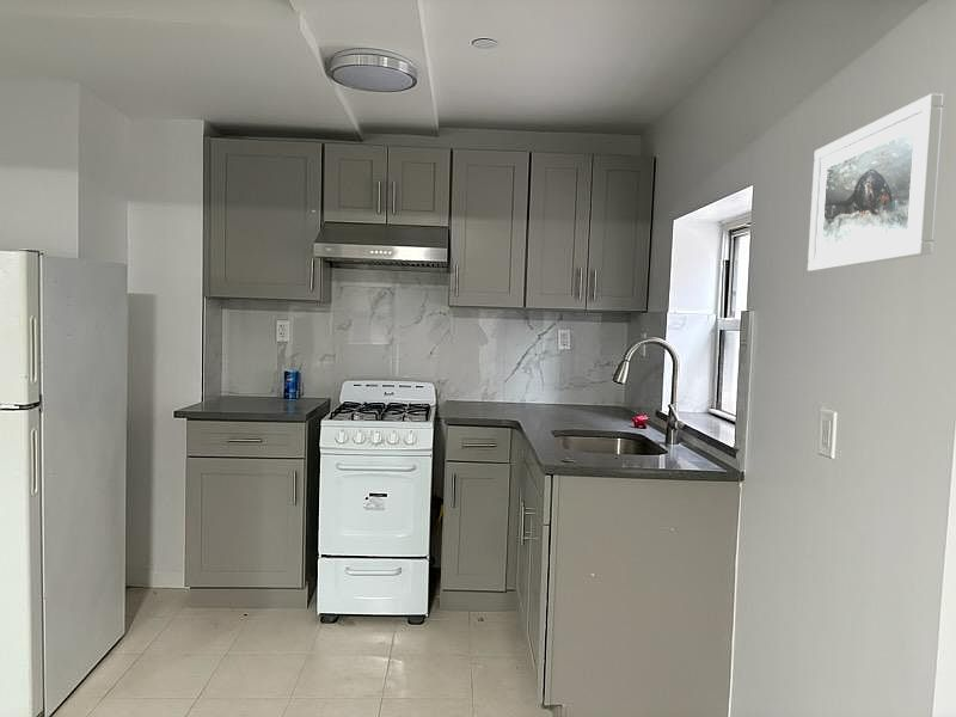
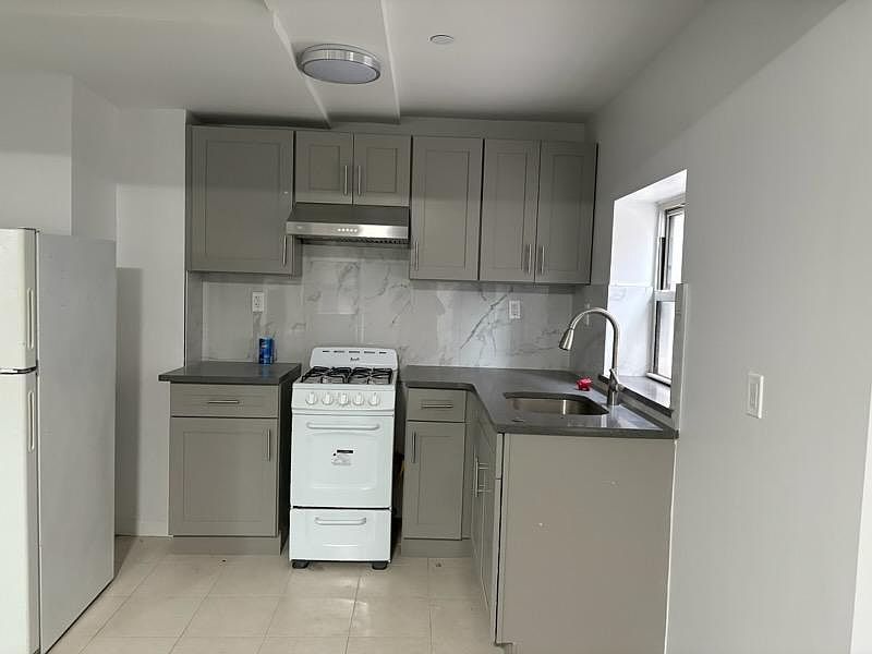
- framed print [807,92,945,272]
